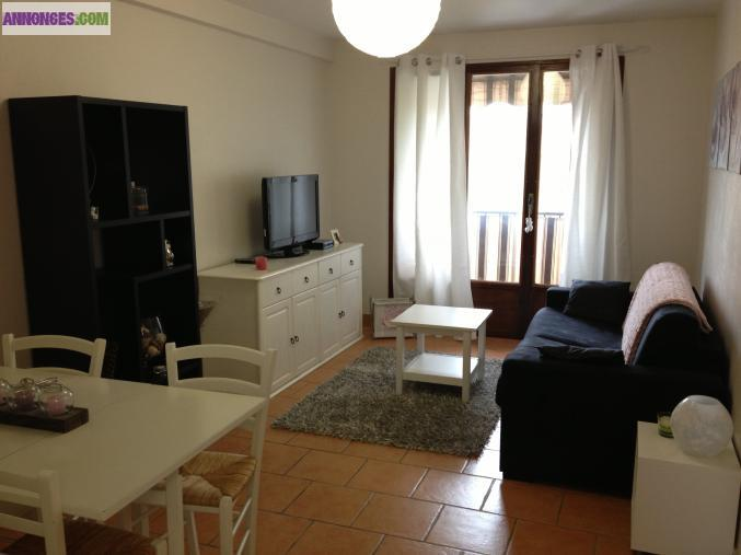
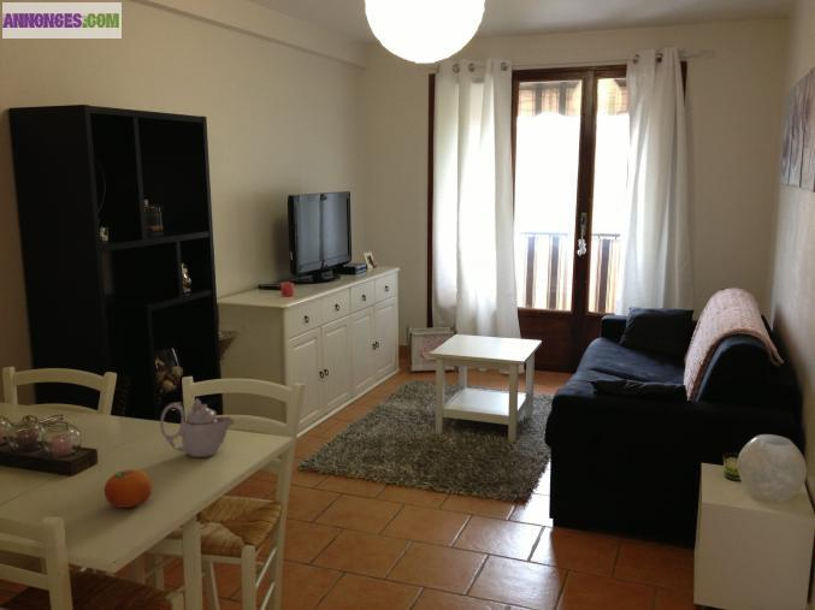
+ teapot [159,397,236,458]
+ fruit [104,468,153,509]
